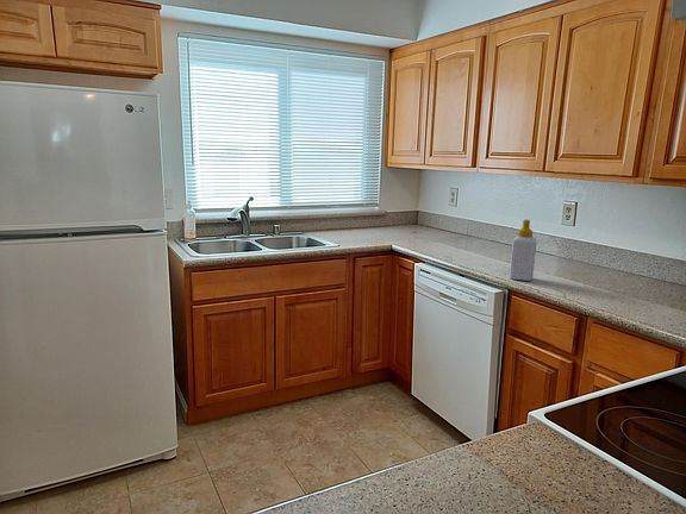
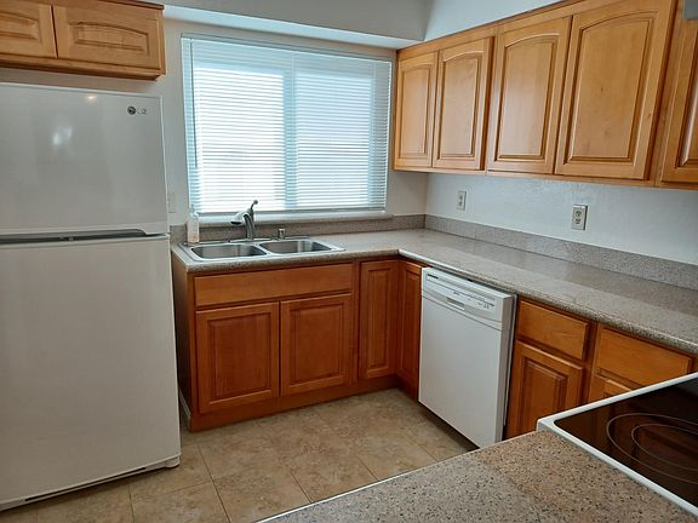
- soap bottle [509,219,538,282]
